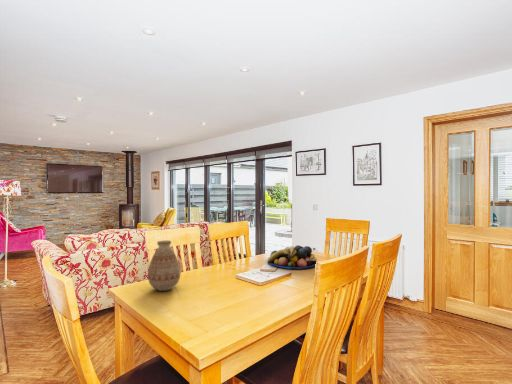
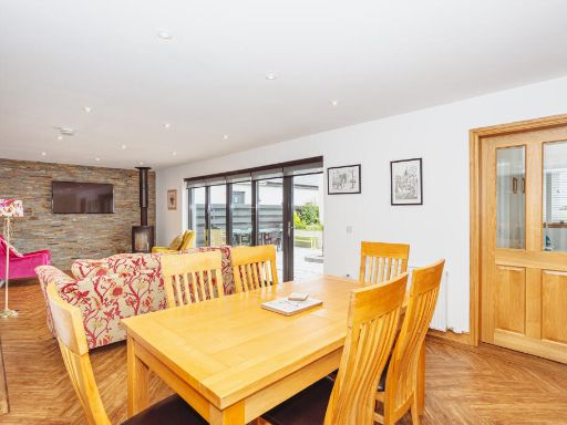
- fruit bowl [266,244,318,270]
- vase [147,240,181,292]
